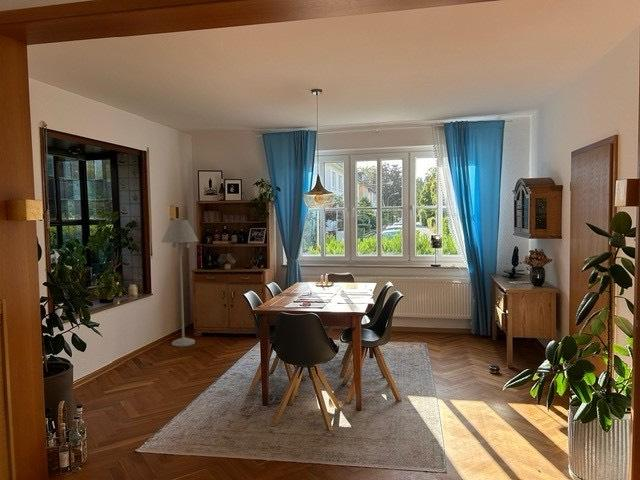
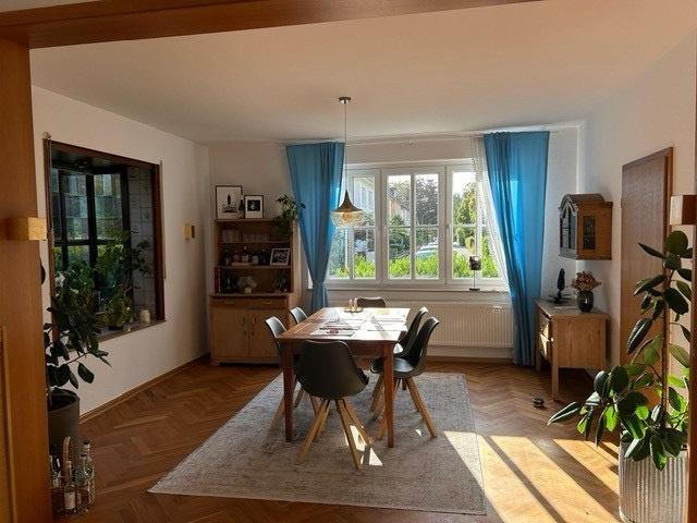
- floor lamp [160,219,199,347]
